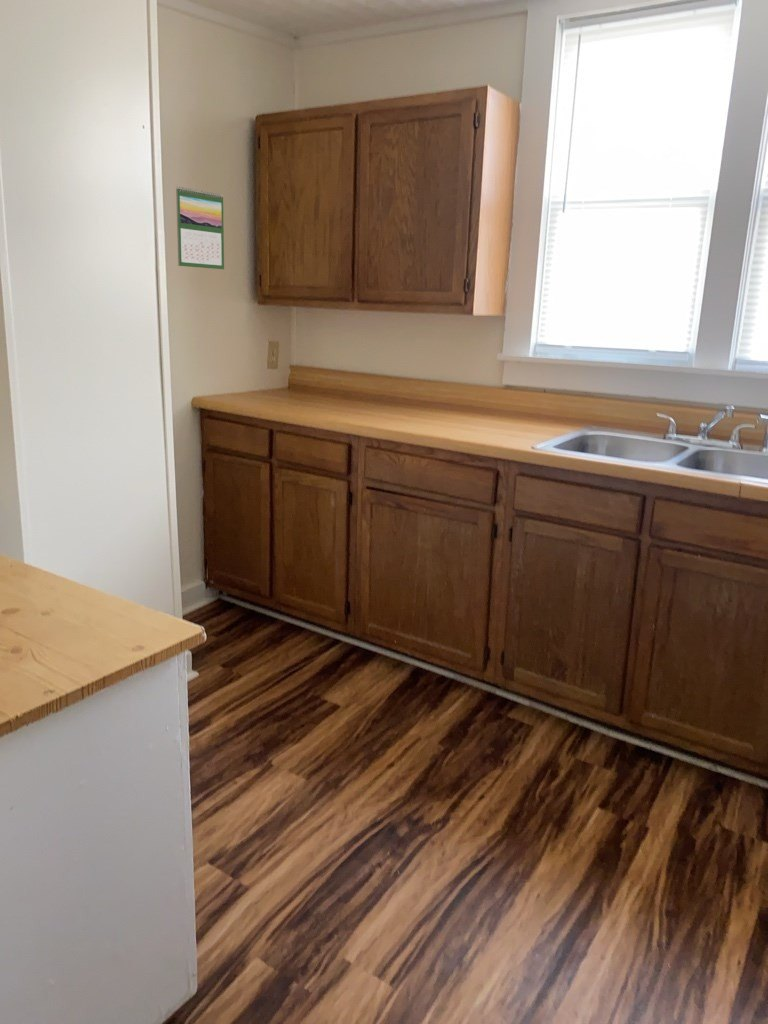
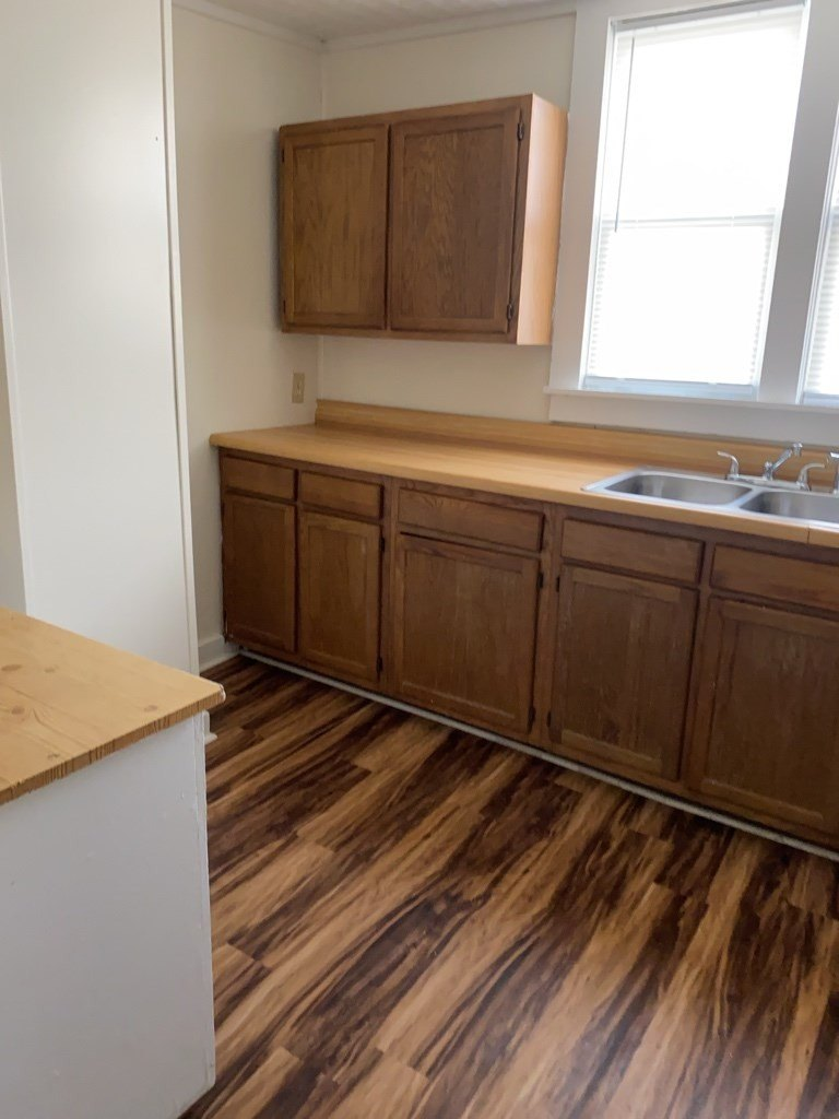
- calendar [175,186,225,270]
